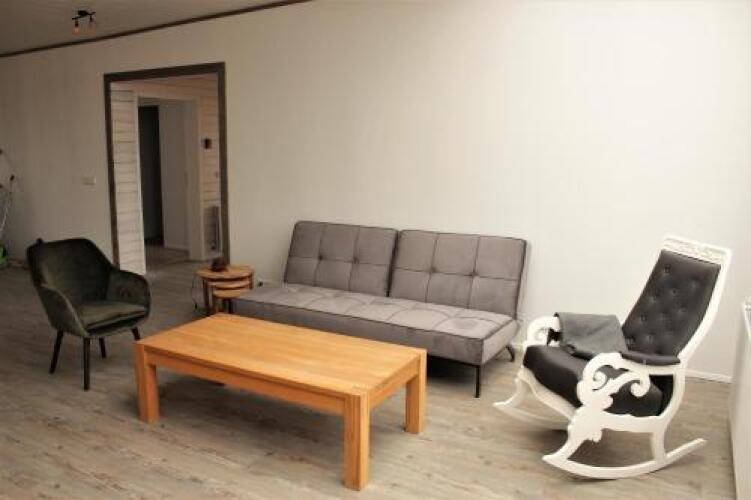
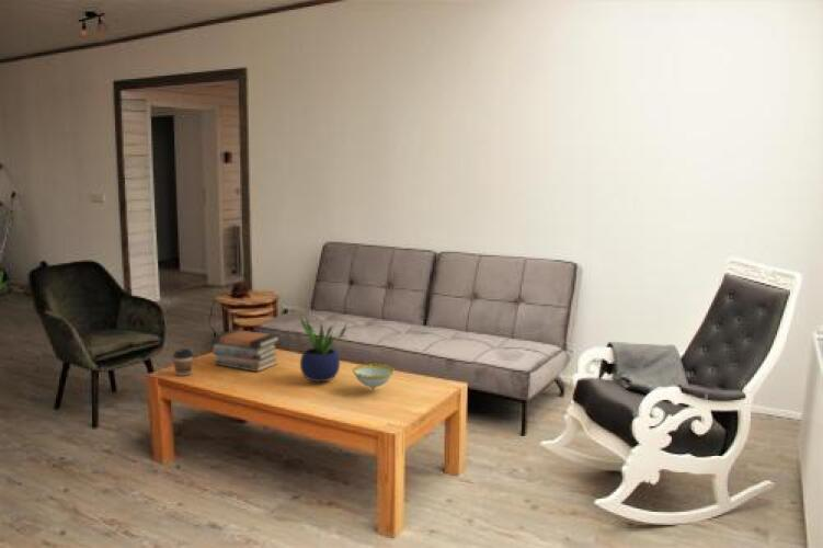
+ book stack [212,329,282,373]
+ potted plant [298,315,348,384]
+ coffee cup [171,347,194,377]
+ decorative bowl [352,362,396,392]
